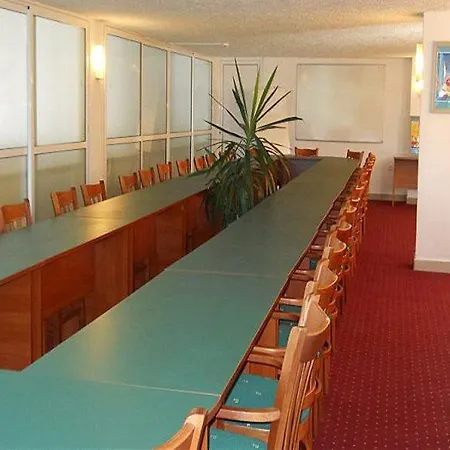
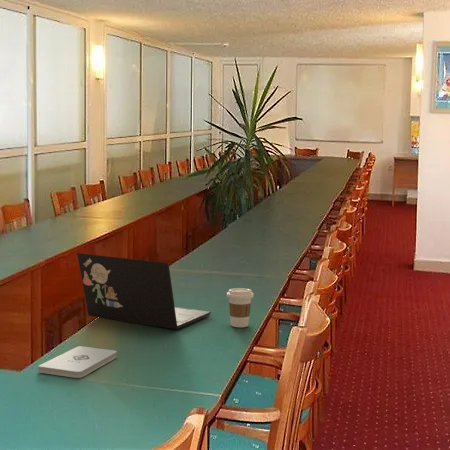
+ notepad [37,345,117,379]
+ coffee cup [226,287,255,328]
+ laptop [76,252,212,330]
